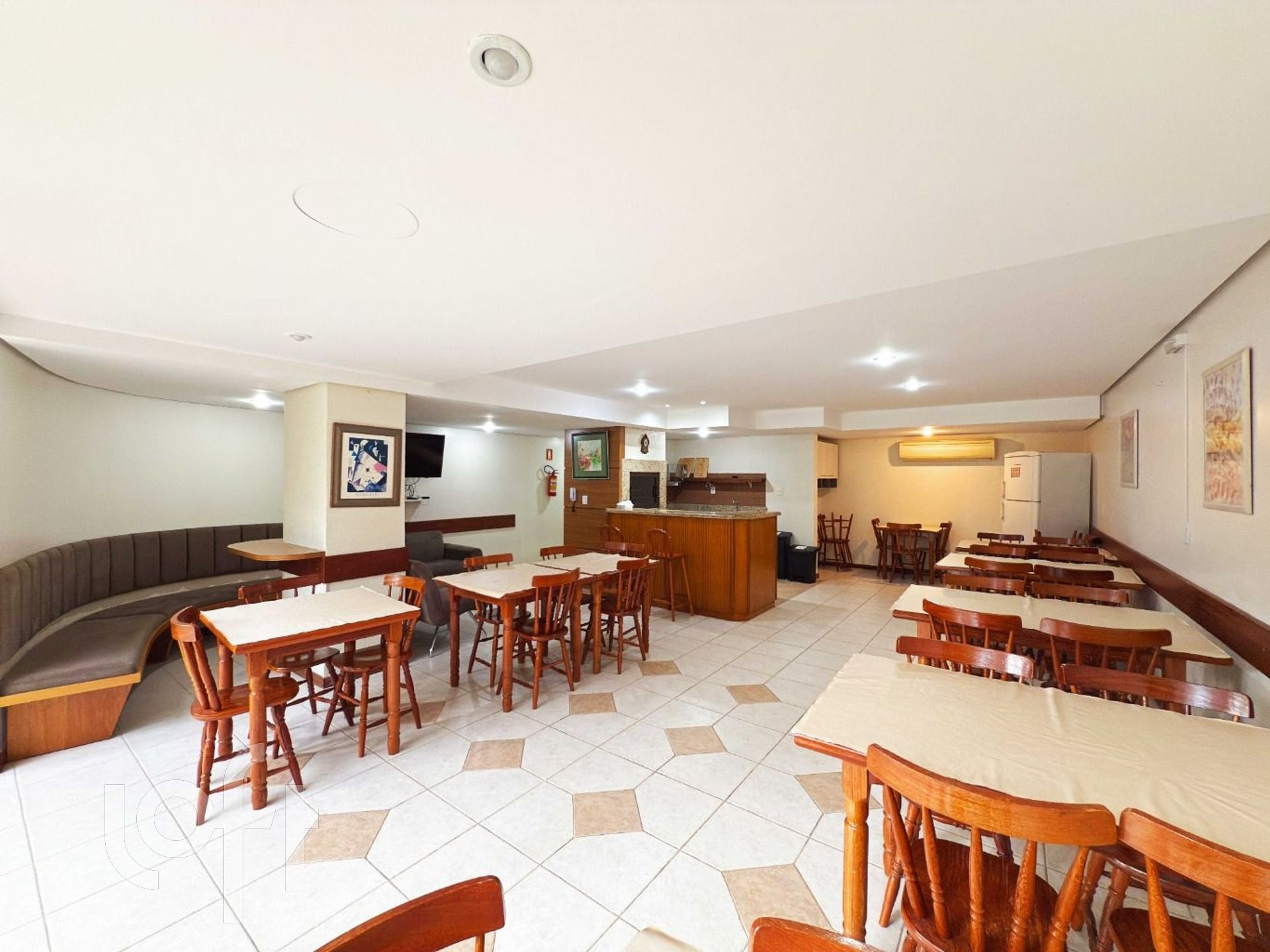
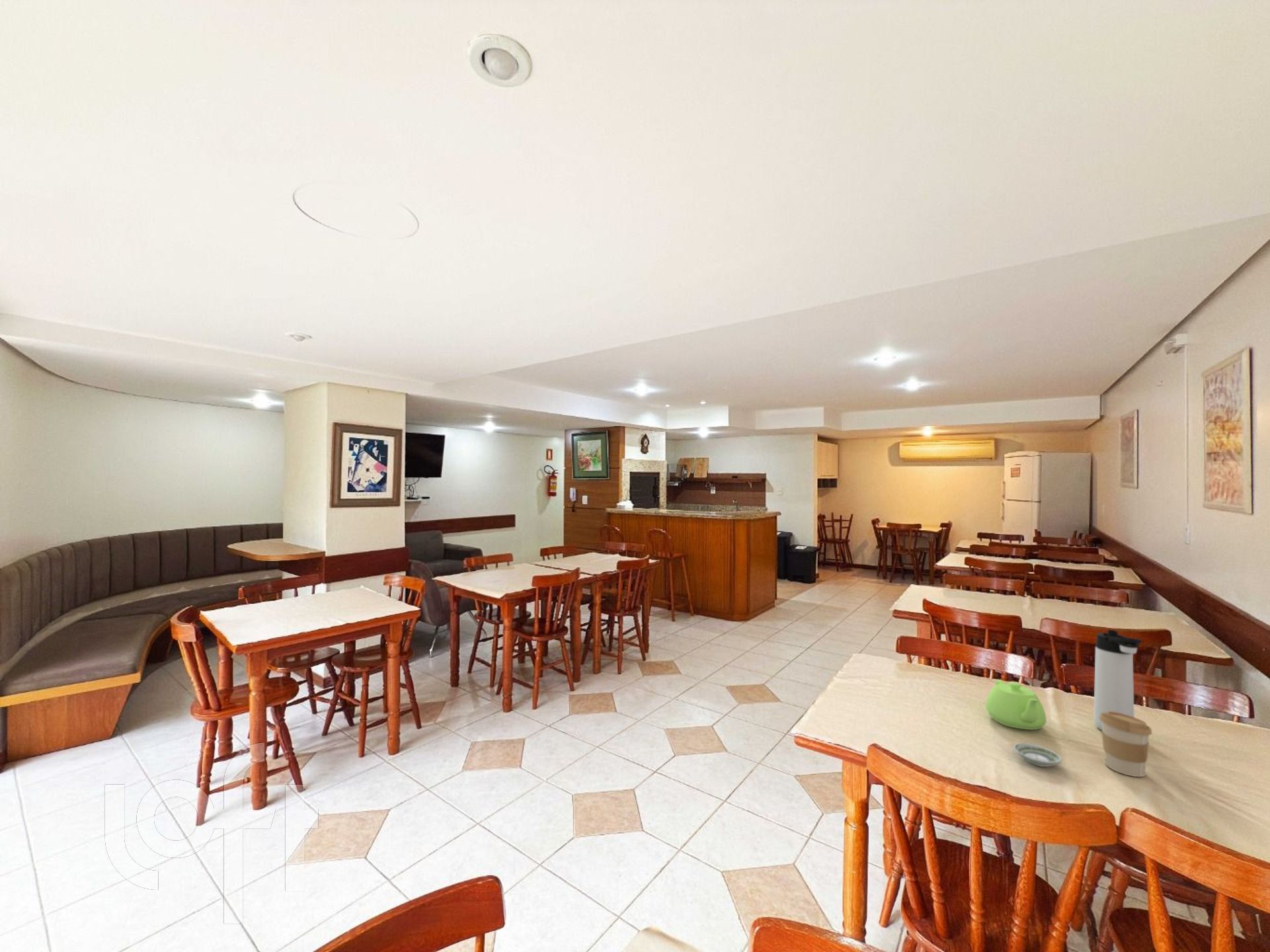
+ saucer [1013,742,1062,768]
+ teapot [985,679,1047,731]
+ thermos bottle [1093,629,1143,731]
+ coffee cup [1099,711,1153,777]
